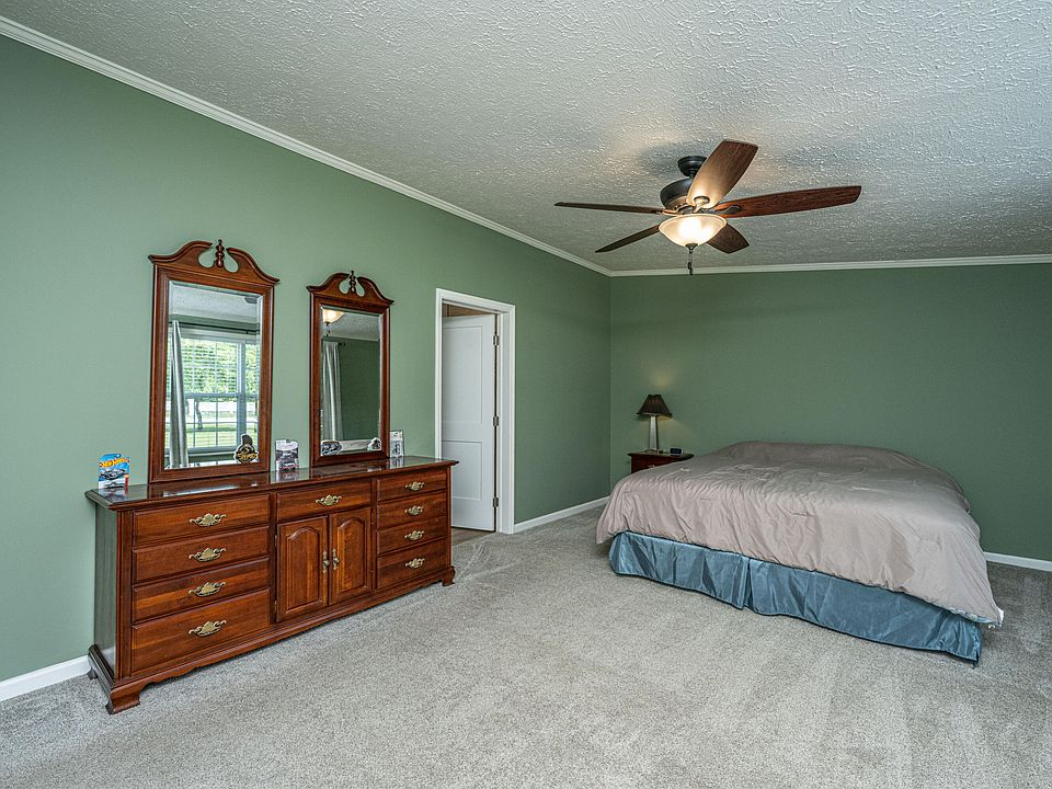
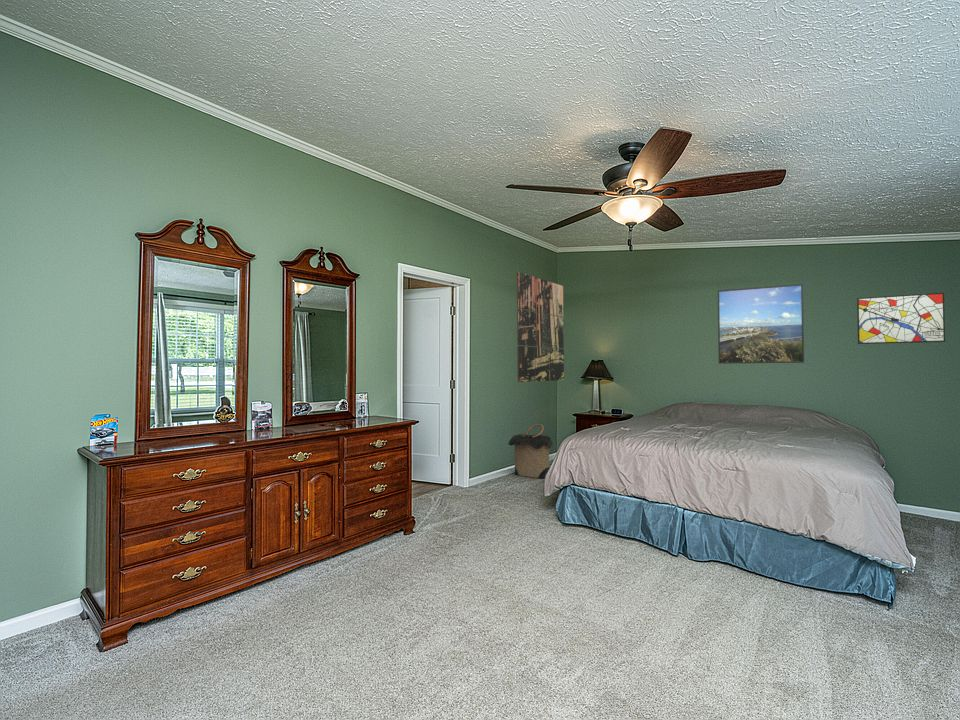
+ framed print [717,283,805,365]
+ wall art [516,271,565,383]
+ wall art [856,292,946,345]
+ laundry hamper [507,423,554,479]
